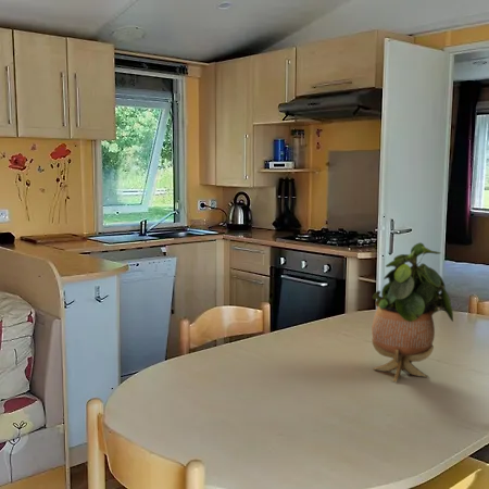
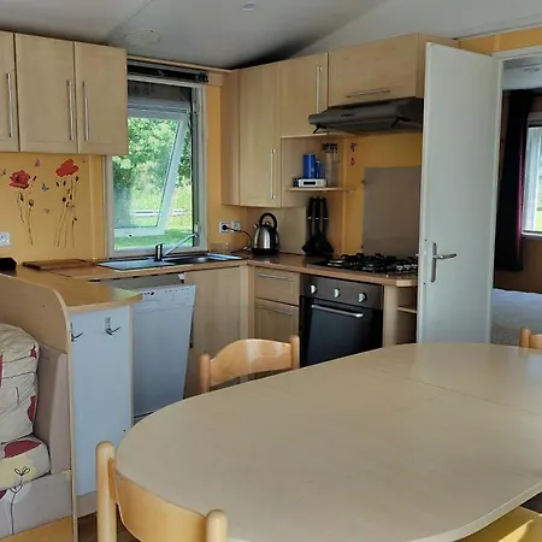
- potted plant [371,241,454,383]
